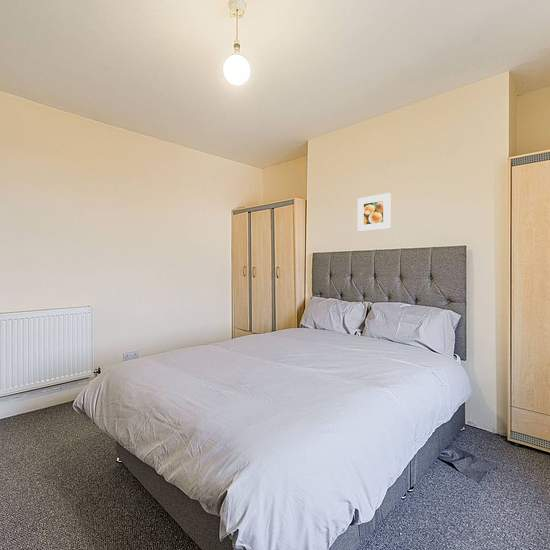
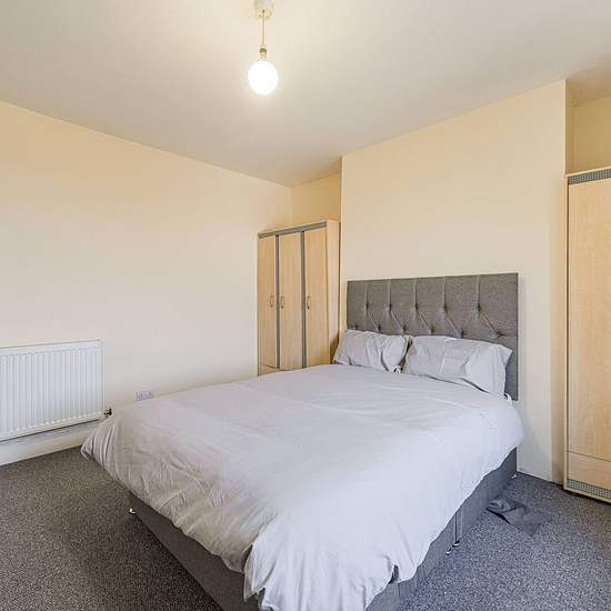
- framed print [357,192,391,233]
